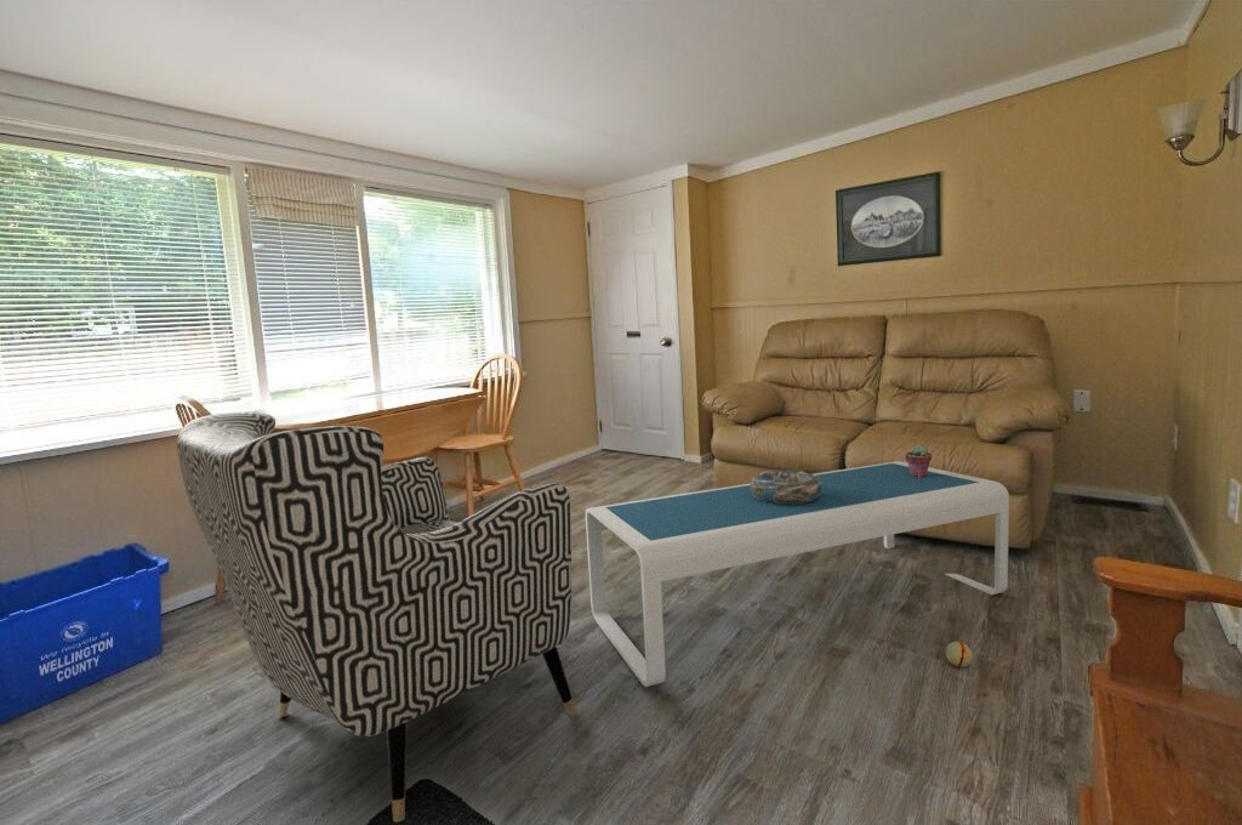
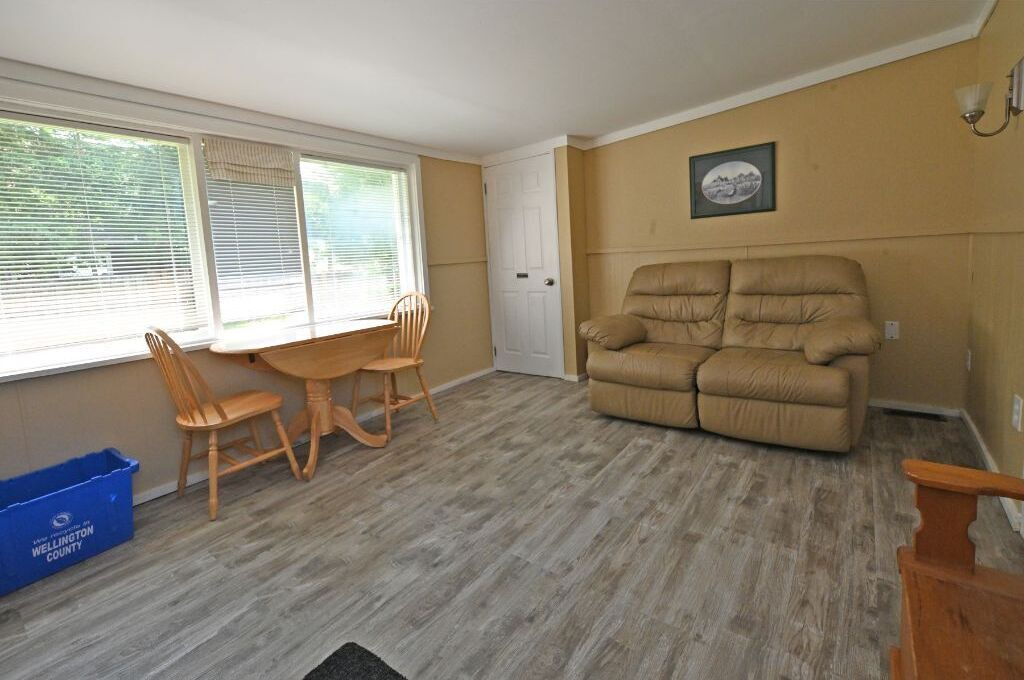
- armchair [176,411,577,824]
- ball [945,641,974,668]
- coffee table [585,460,1010,688]
- decorative bowl [750,468,822,505]
- potted succulent [905,444,933,477]
